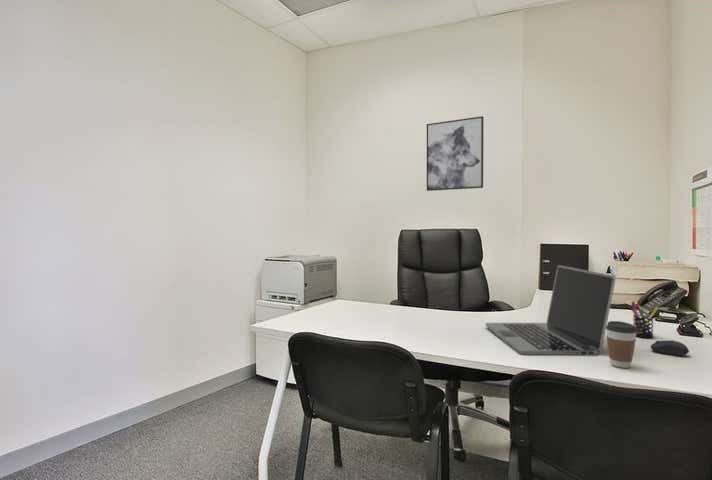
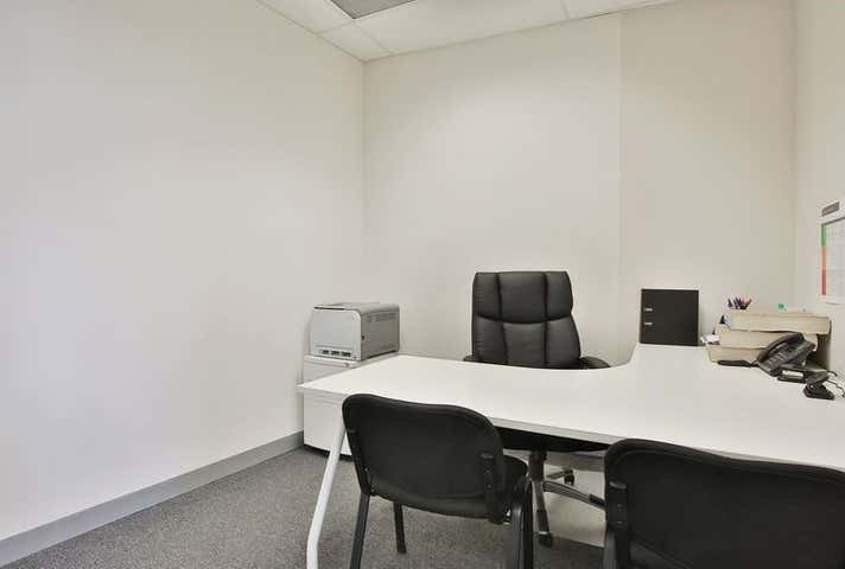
- laptop [485,264,617,356]
- pen holder [629,300,659,339]
- wall art [426,115,485,192]
- coffee cup [606,320,637,369]
- computer mouse [650,339,690,357]
